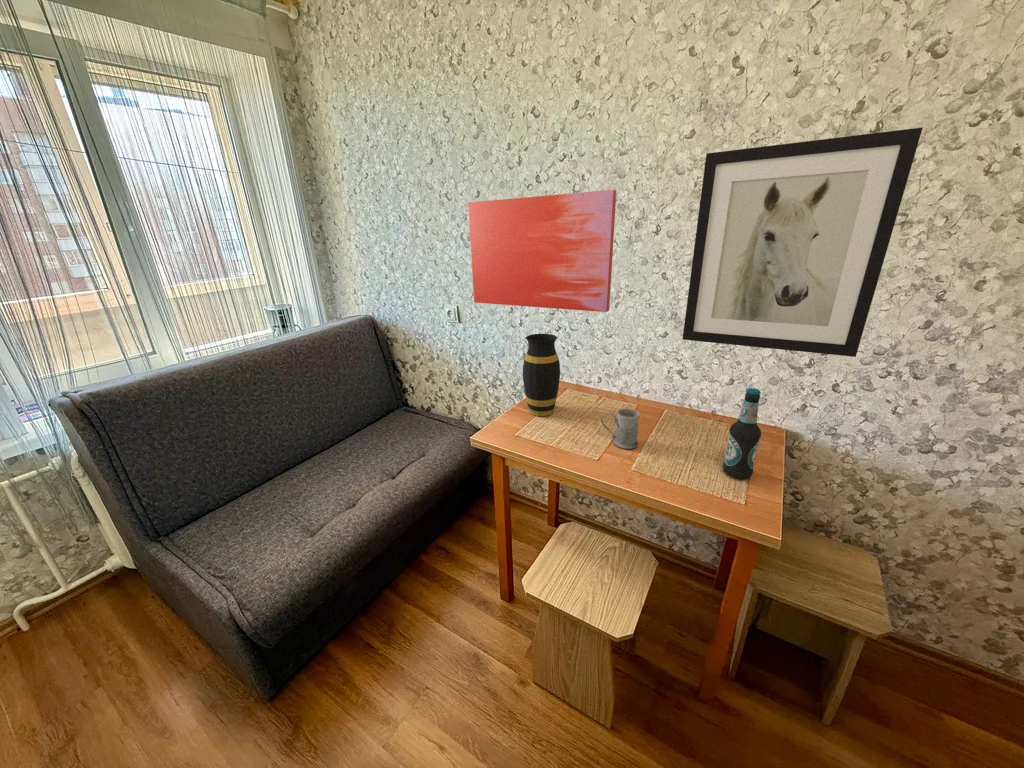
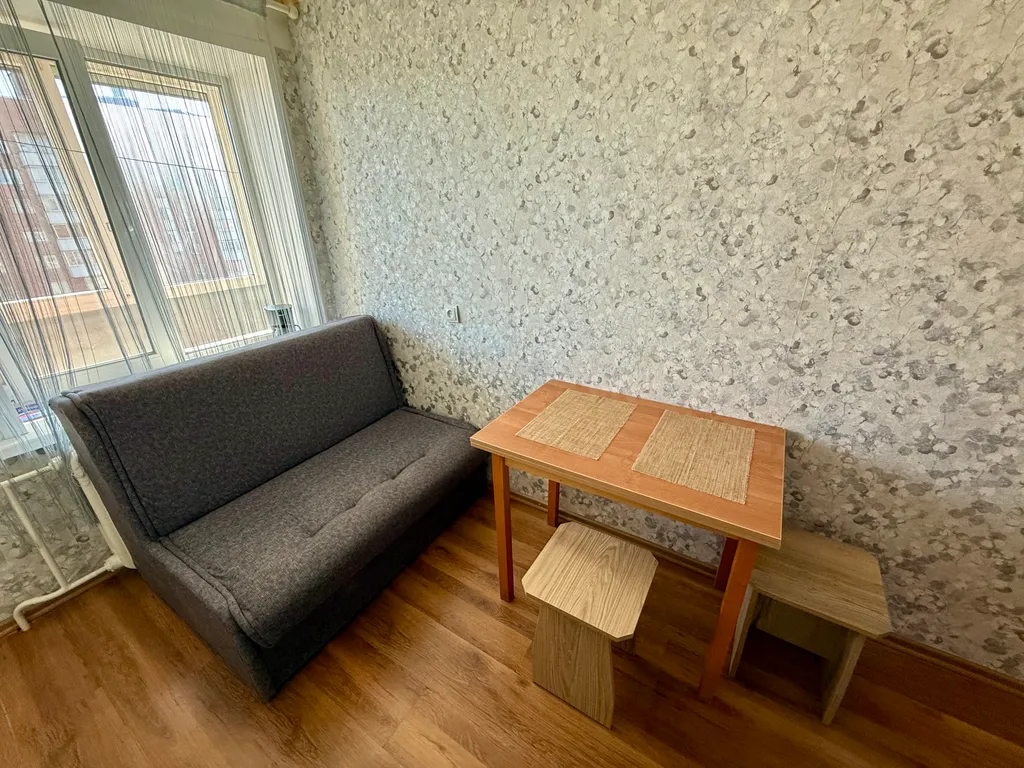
- bottle [722,387,762,480]
- vase [522,333,561,417]
- wall art [681,126,924,358]
- wall art [467,189,617,313]
- mug [600,407,640,450]
